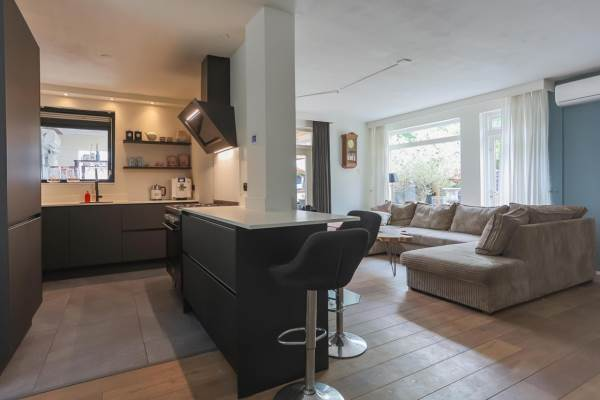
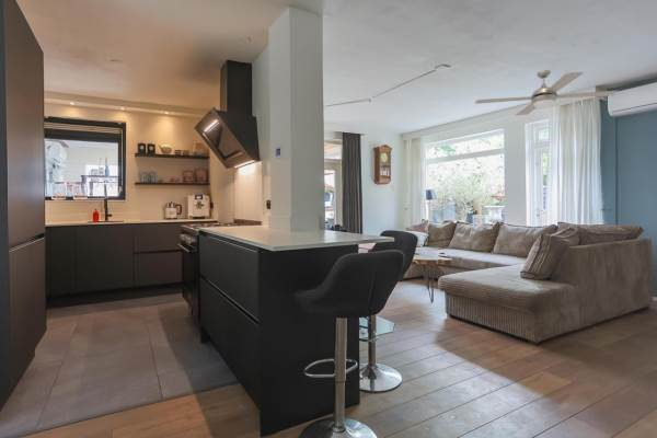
+ electric fan [474,69,620,116]
